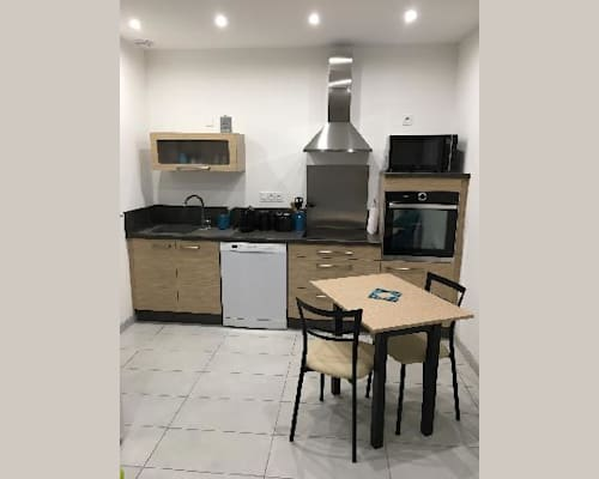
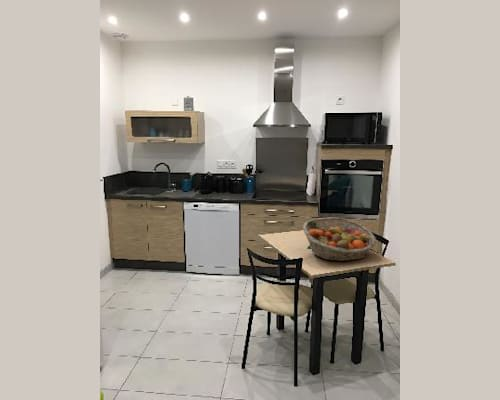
+ fruit basket [302,216,377,262]
